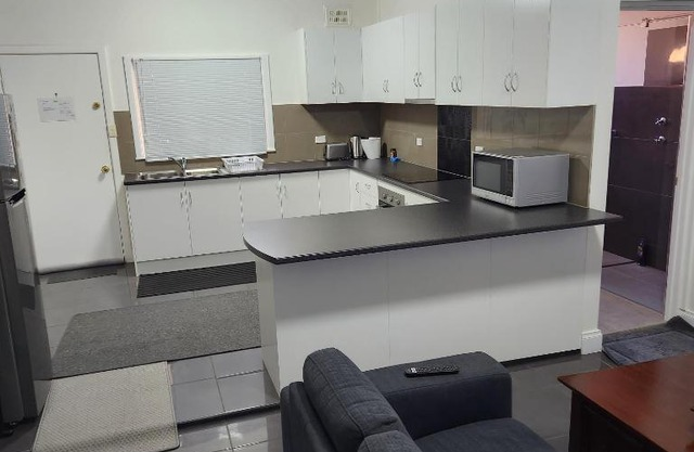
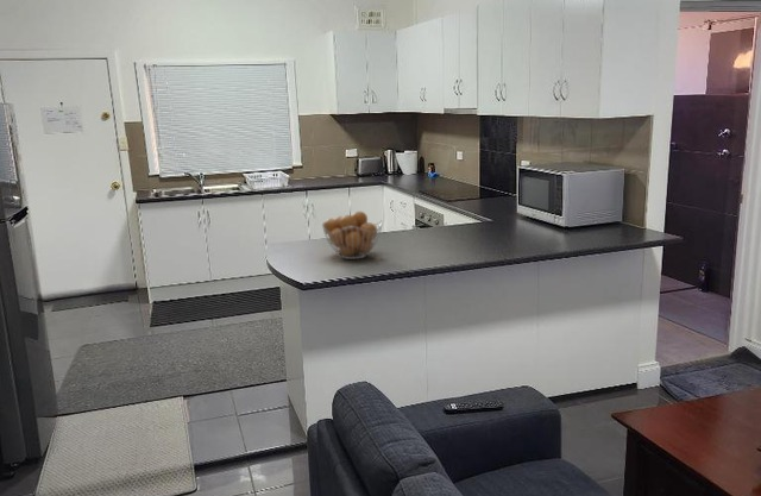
+ fruit basket [321,211,384,260]
